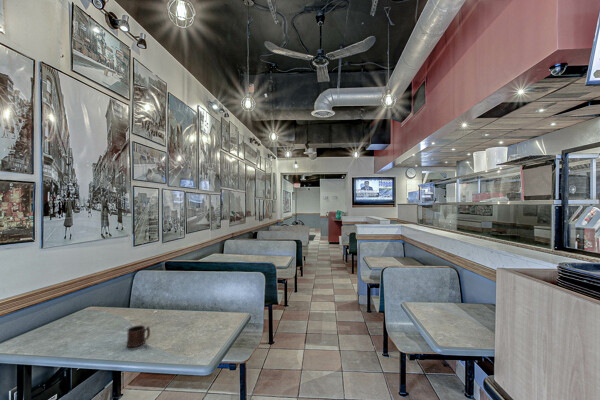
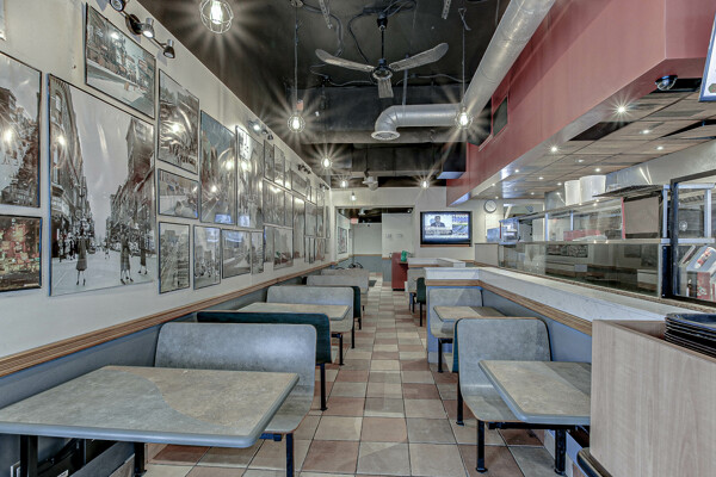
- mug [126,324,151,348]
